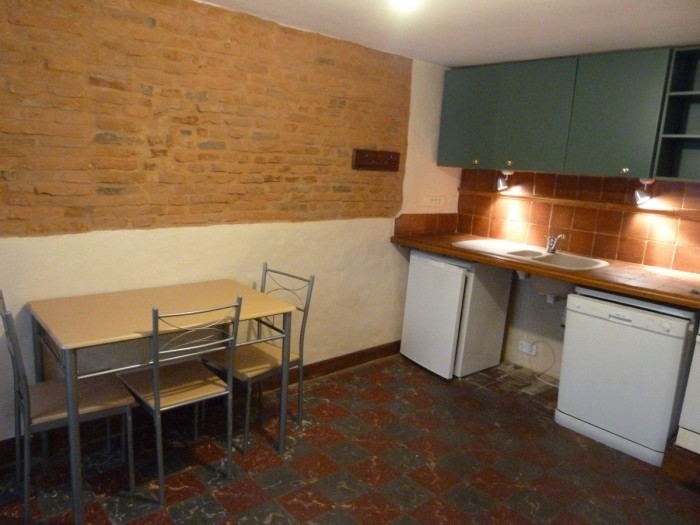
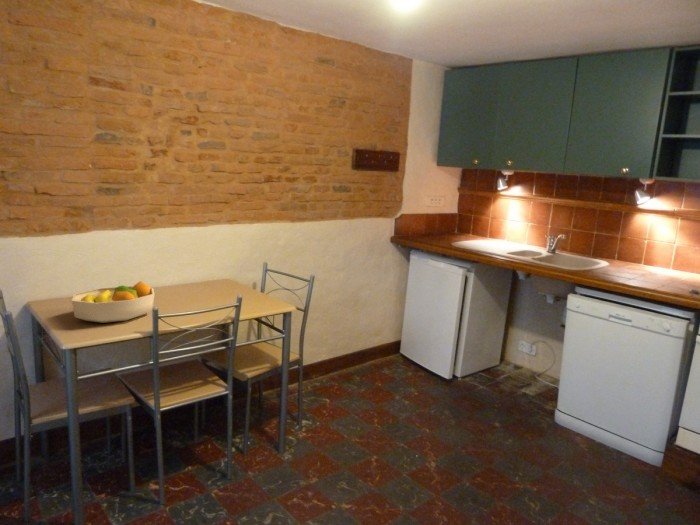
+ fruit bowl [71,280,155,324]
